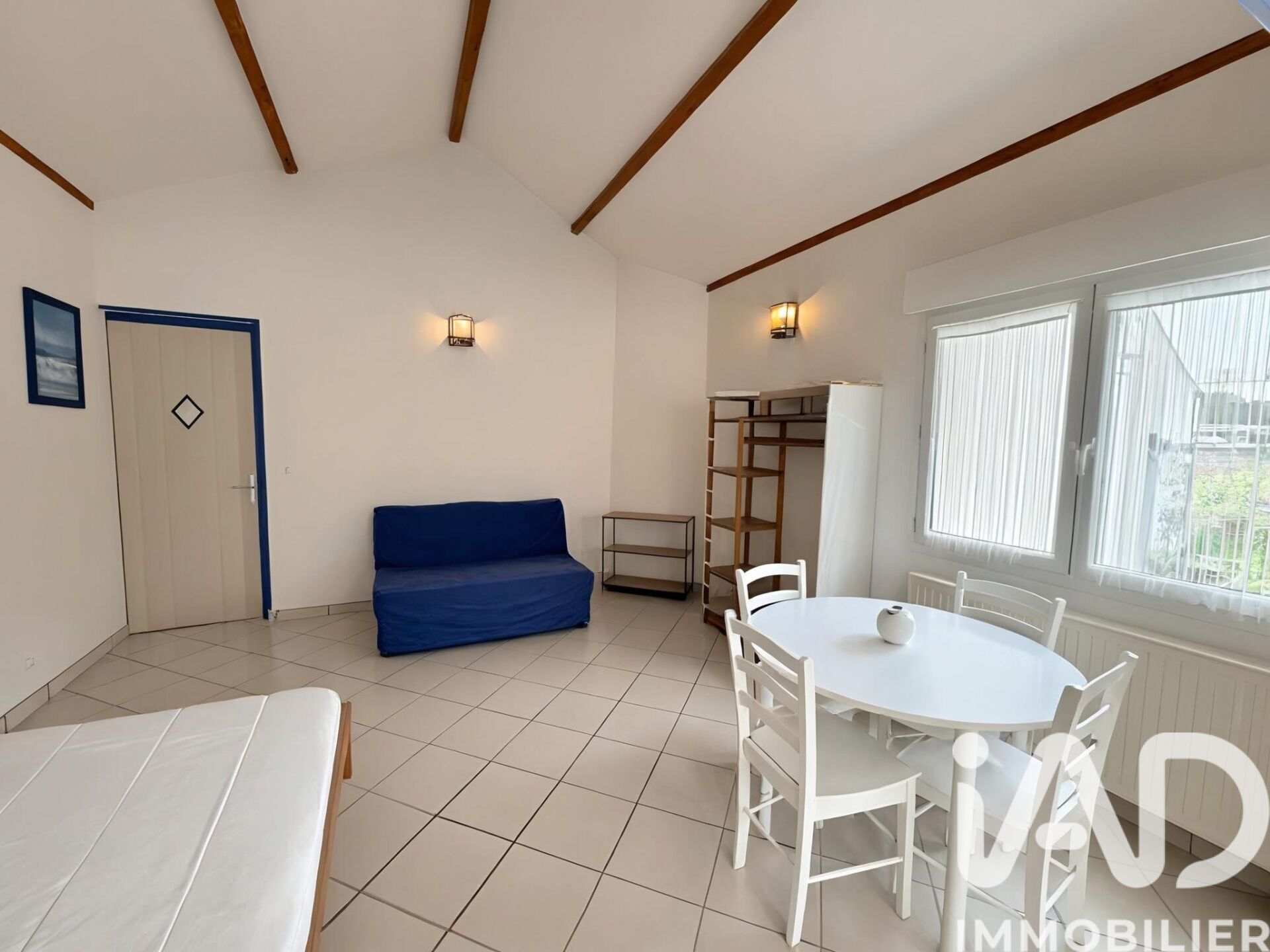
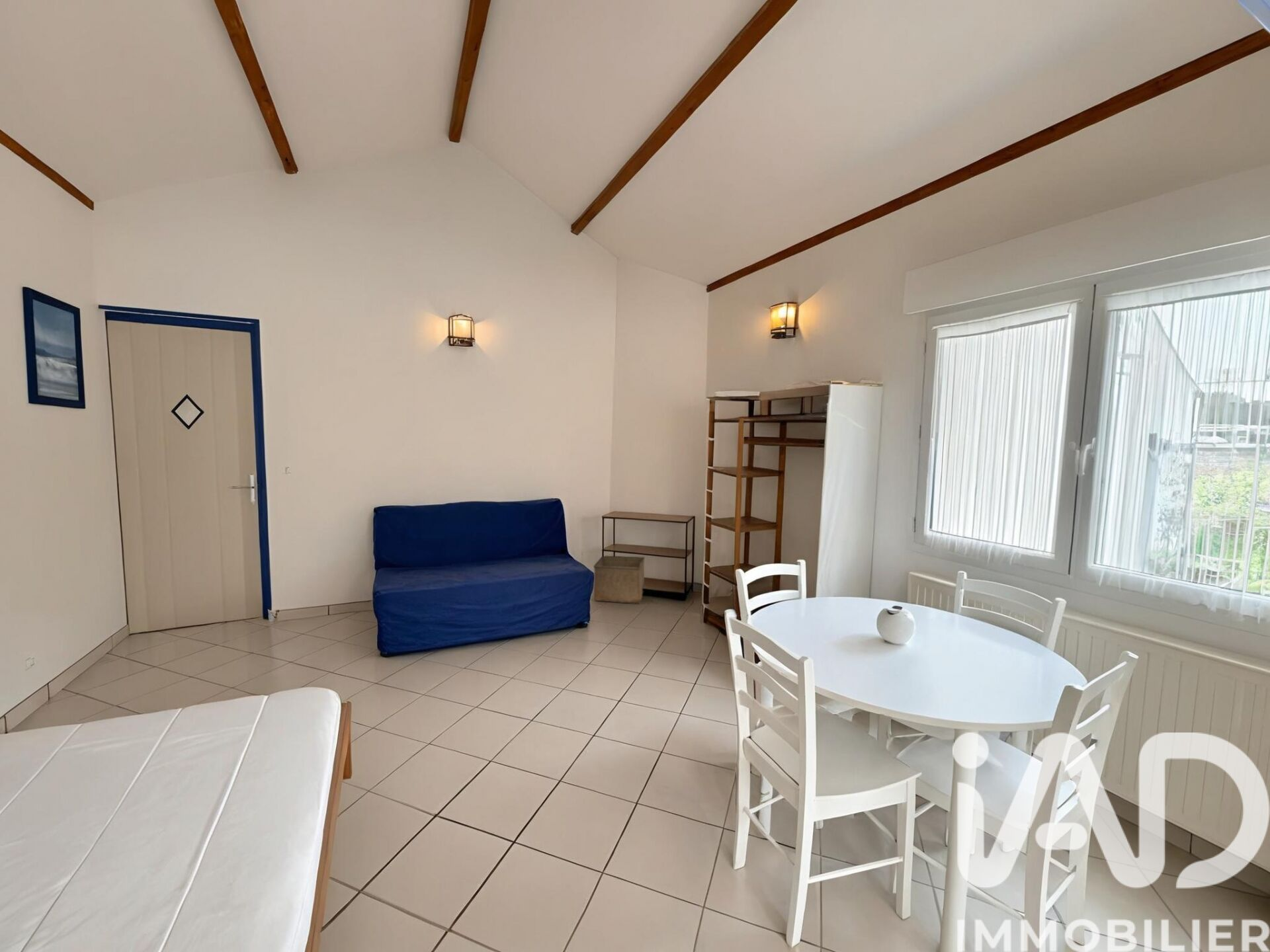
+ storage bin [593,555,646,604]
